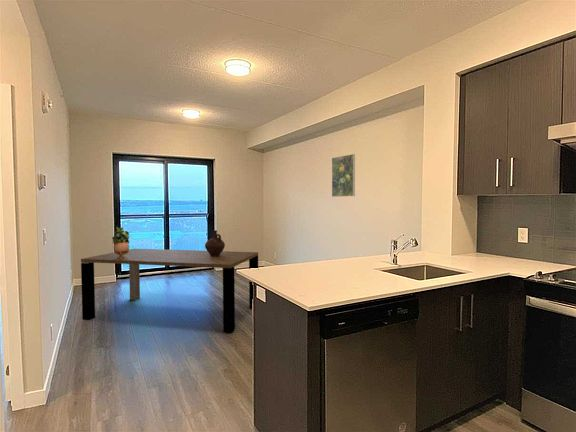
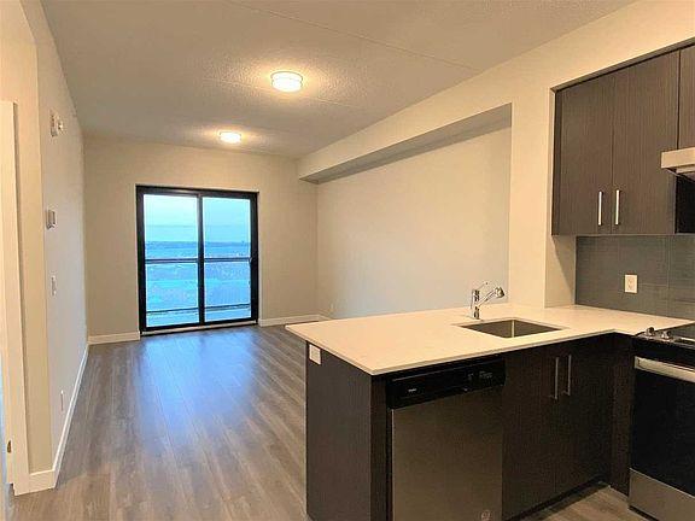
- ceramic jug [204,229,226,257]
- dining table [80,248,259,333]
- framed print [331,153,356,198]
- potted plant [111,226,130,259]
